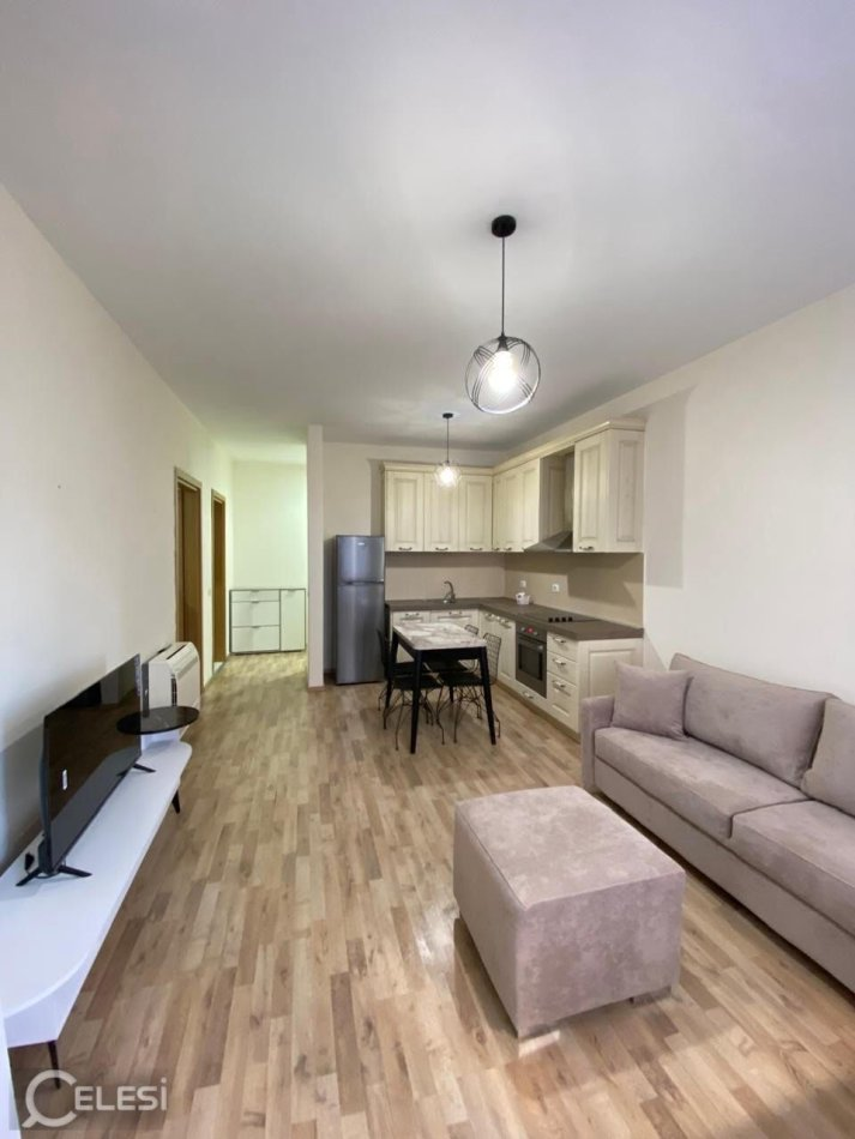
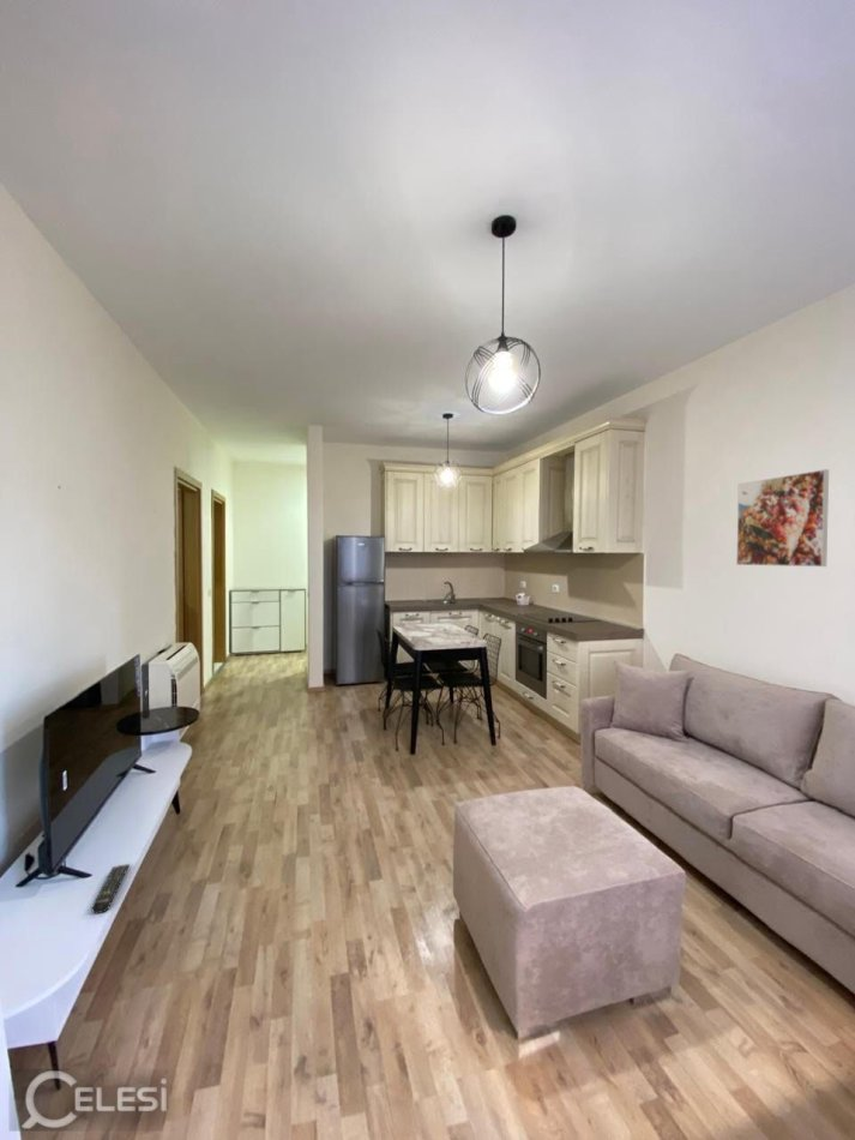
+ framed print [735,468,830,568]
+ remote control [90,863,131,914]
